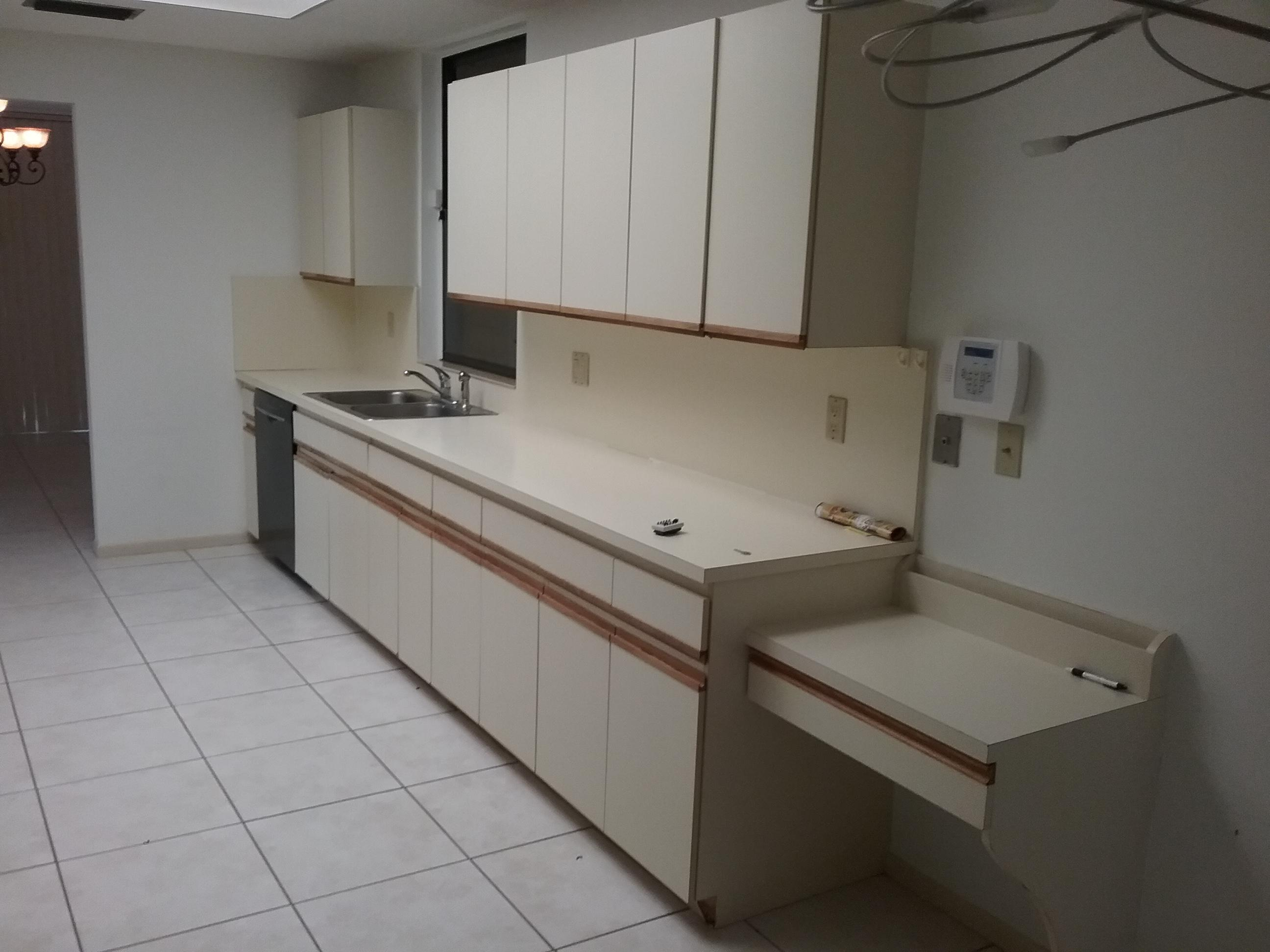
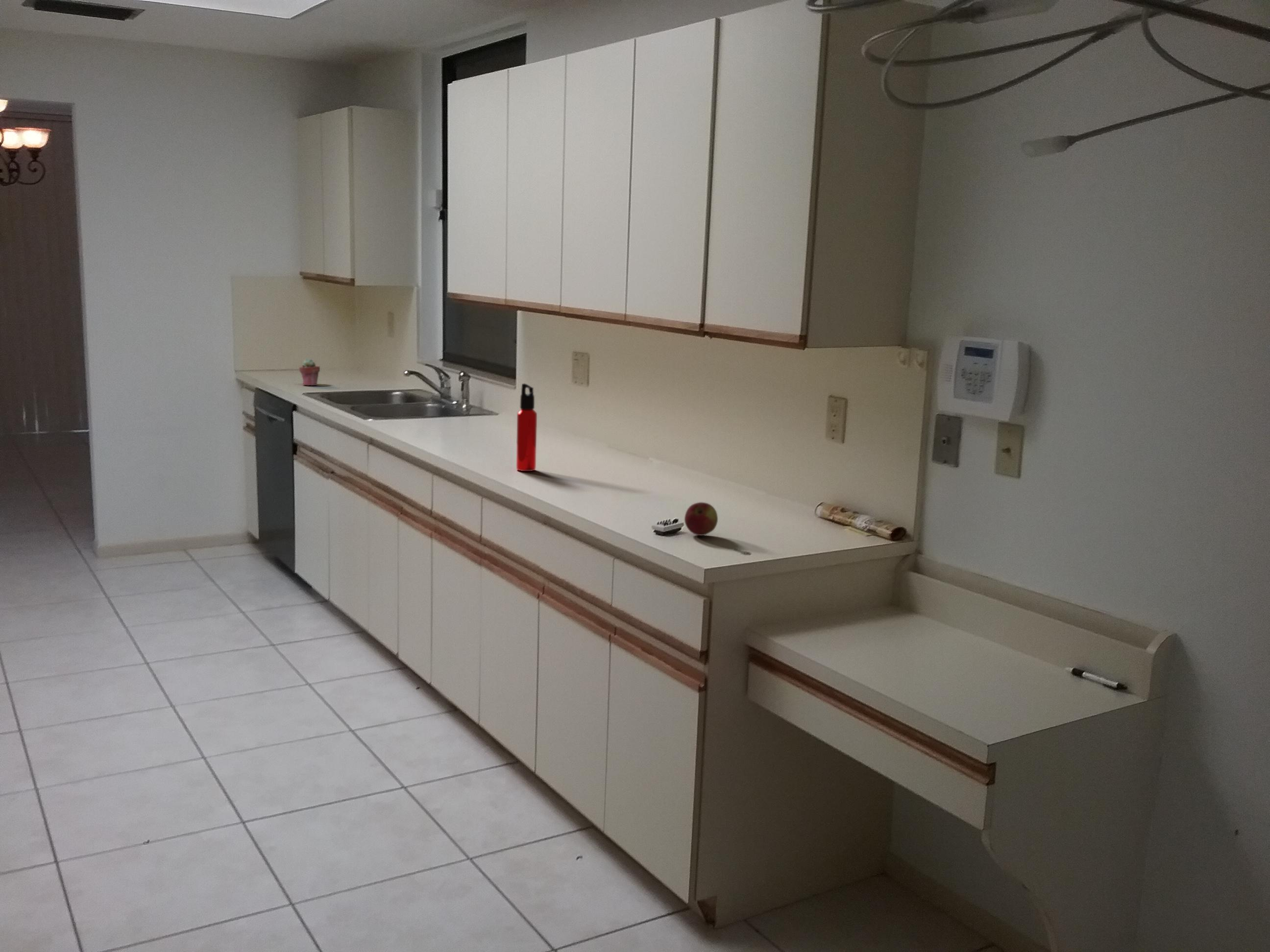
+ water bottle [516,383,537,472]
+ potted succulent [299,358,320,386]
+ apple [684,502,718,536]
